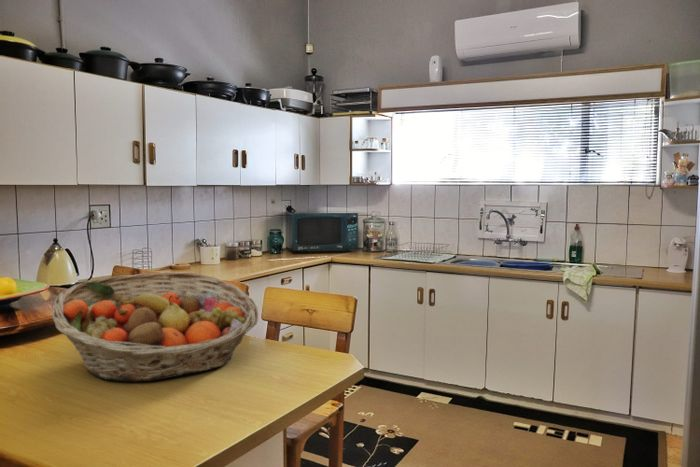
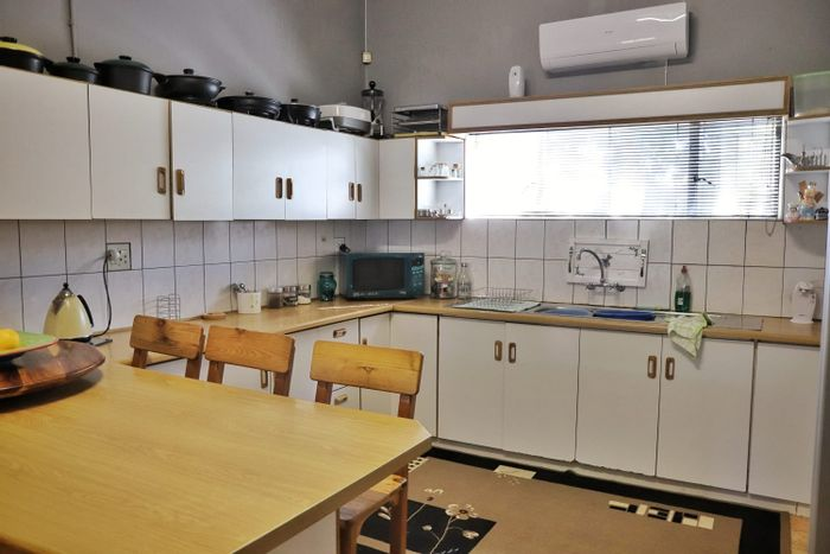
- fruit basket [51,271,259,383]
